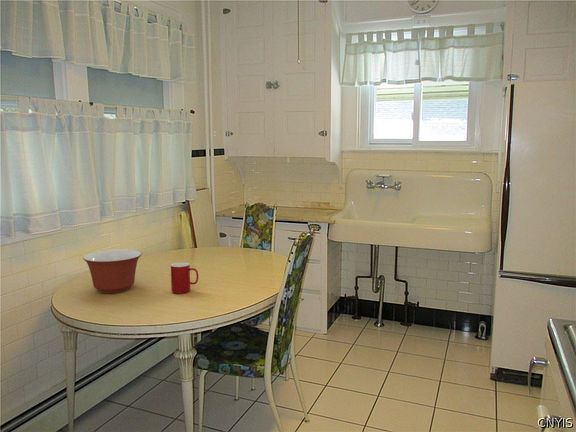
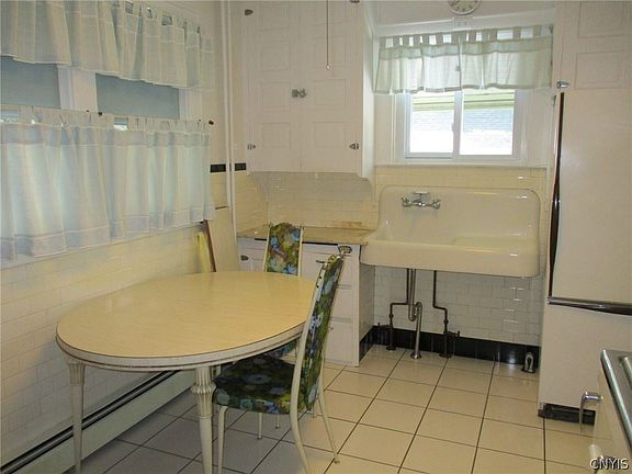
- mixing bowl [82,249,143,294]
- cup [170,262,199,295]
